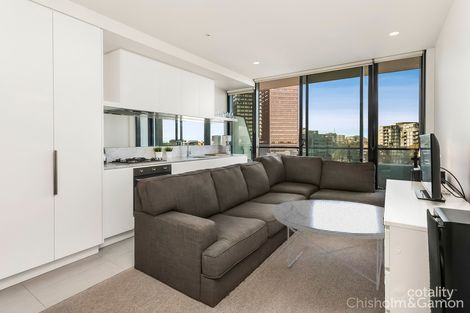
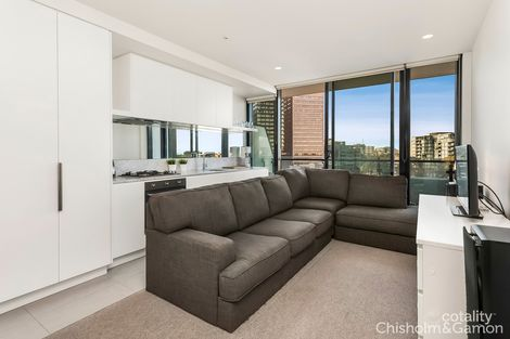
- coffee table [271,199,386,292]
